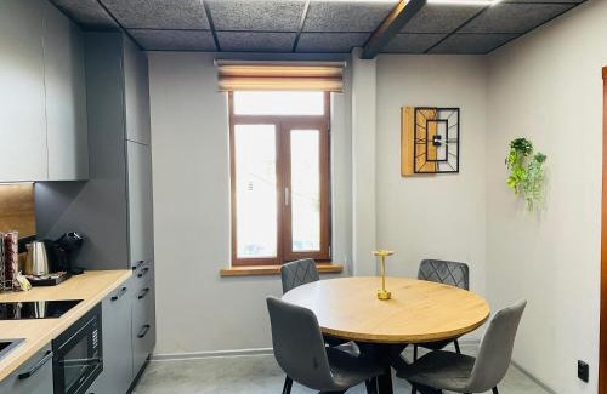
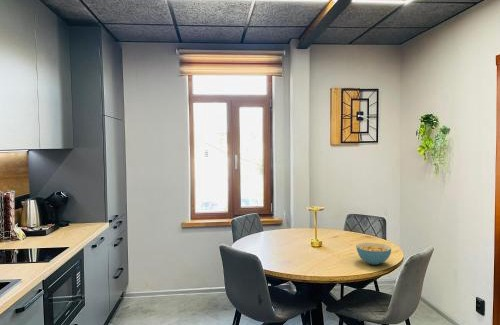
+ cereal bowl [355,242,392,266]
